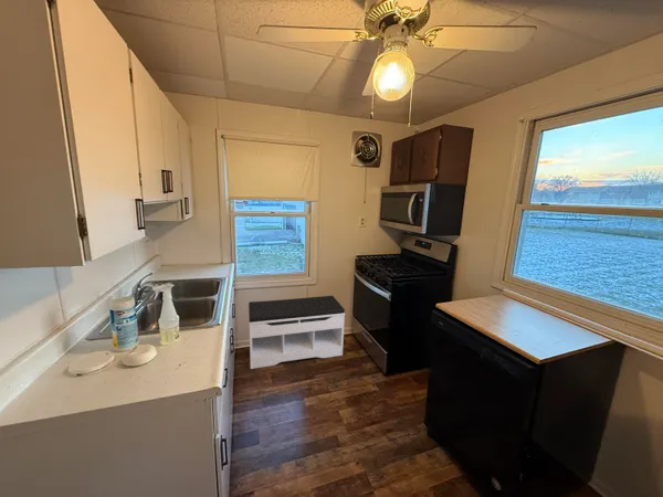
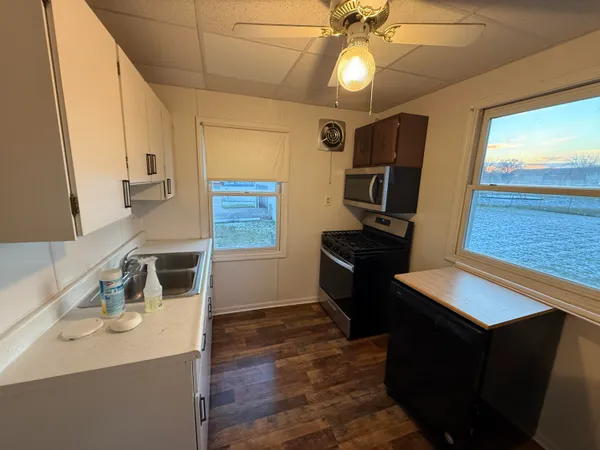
- bench [248,295,346,370]
